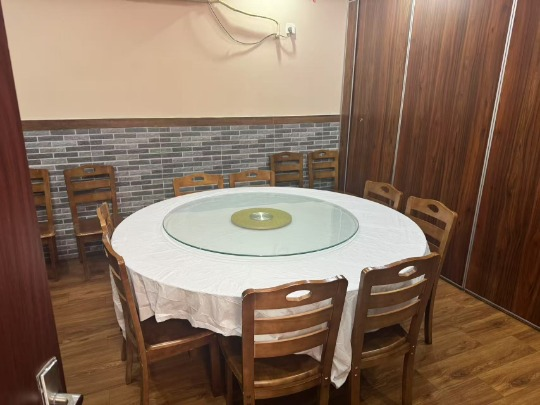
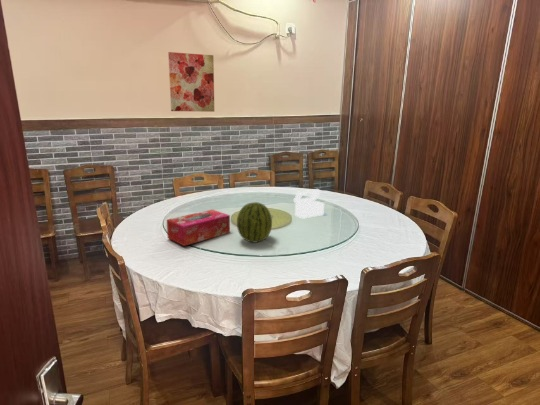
+ tissue box [166,208,231,247]
+ box [292,188,325,219]
+ fruit [236,201,273,244]
+ wall art [167,51,215,113]
